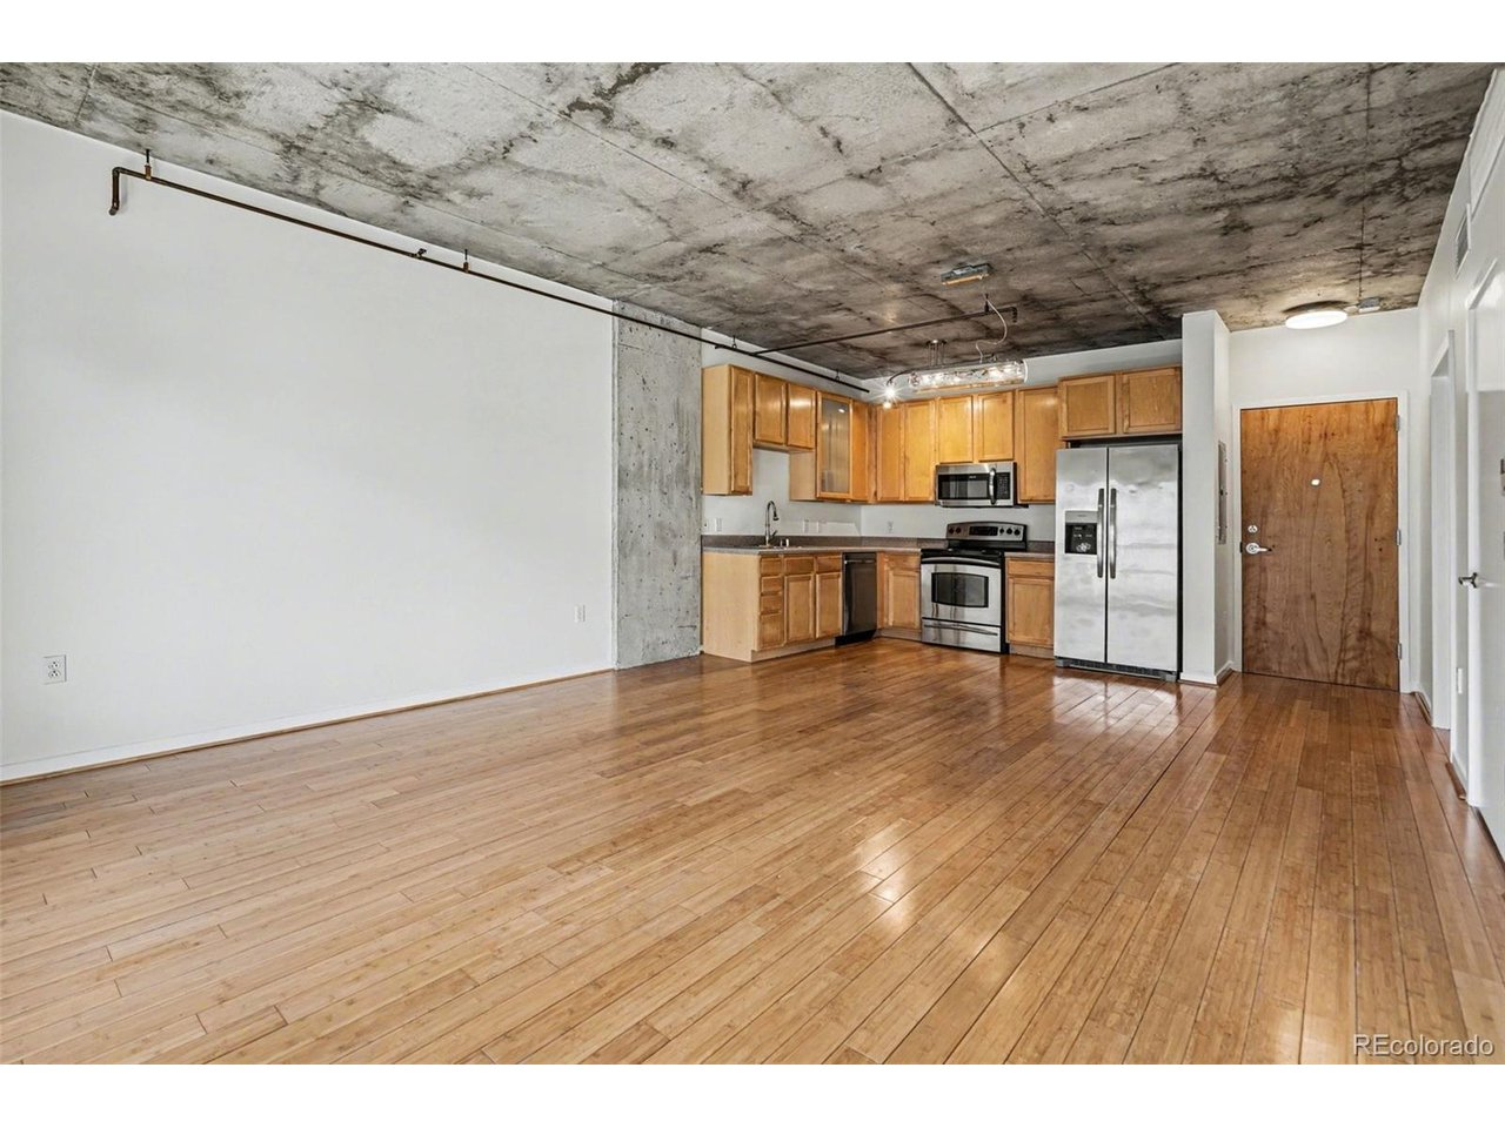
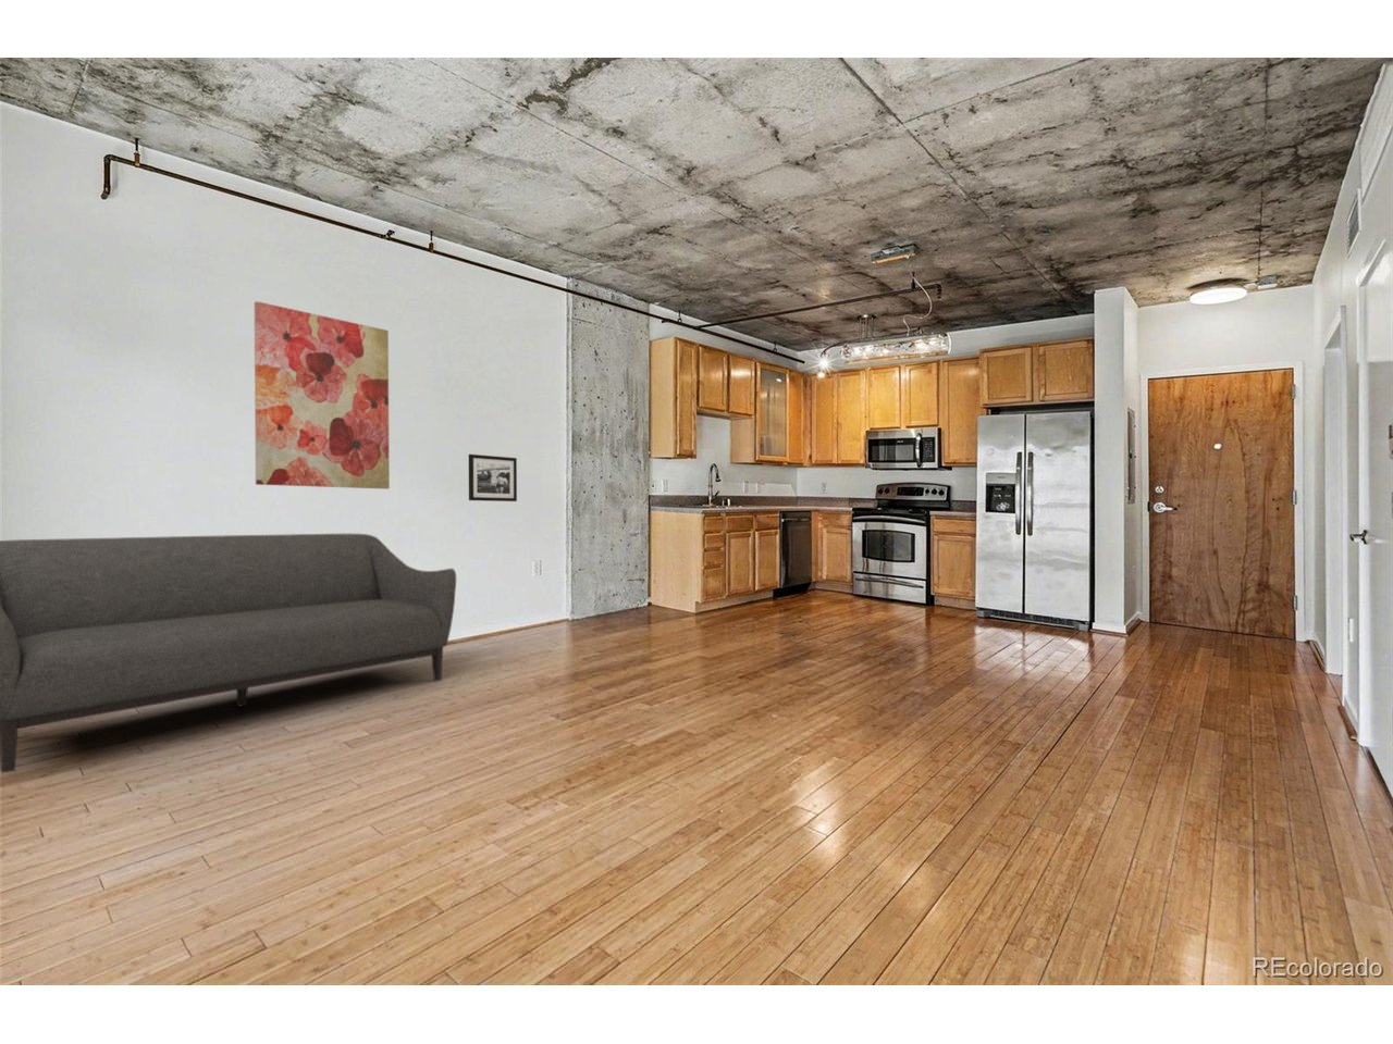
+ sofa [0,533,457,773]
+ picture frame [468,454,518,502]
+ wall art [253,300,390,490]
